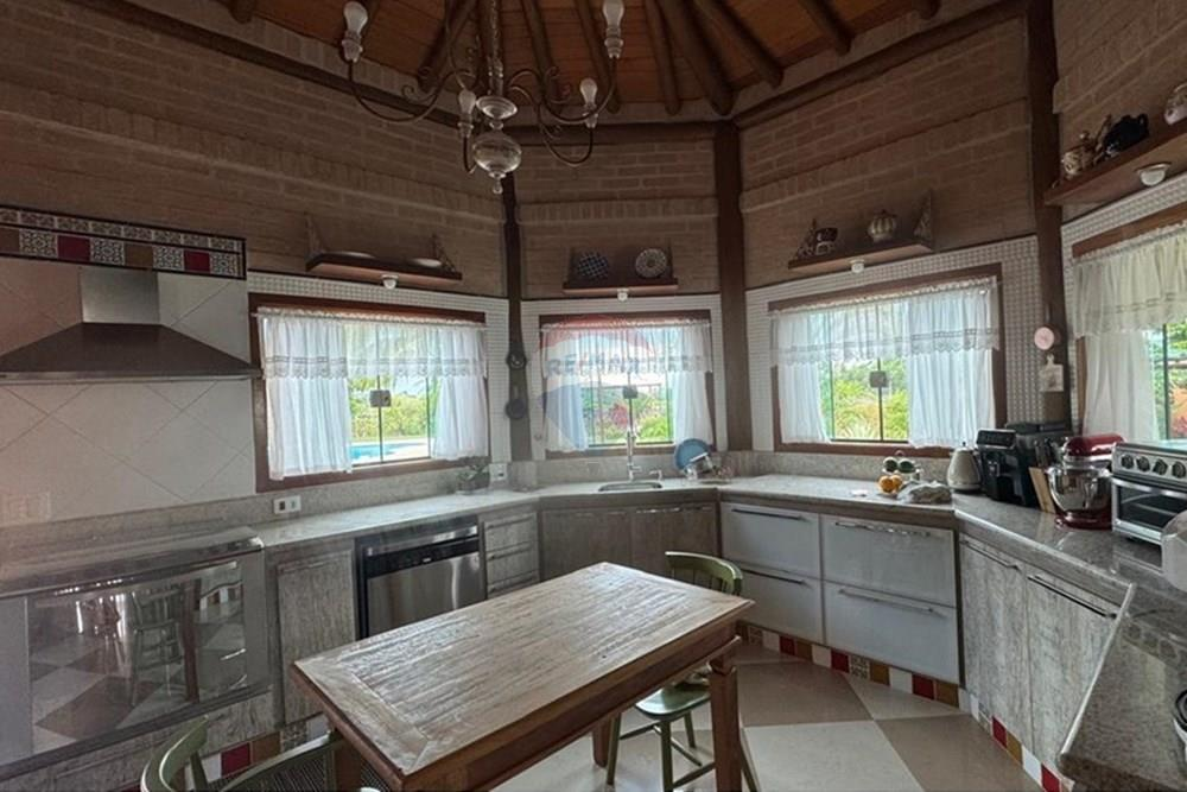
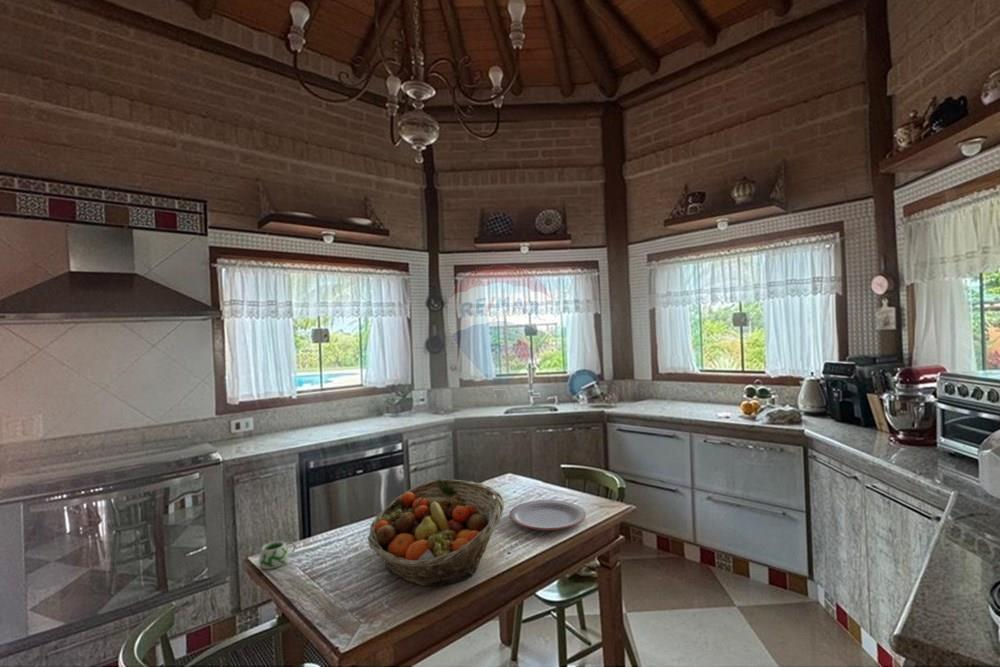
+ plate [508,499,587,531]
+ mug [258,540,297,570]
+ fruit basket [367,478,505,587]
